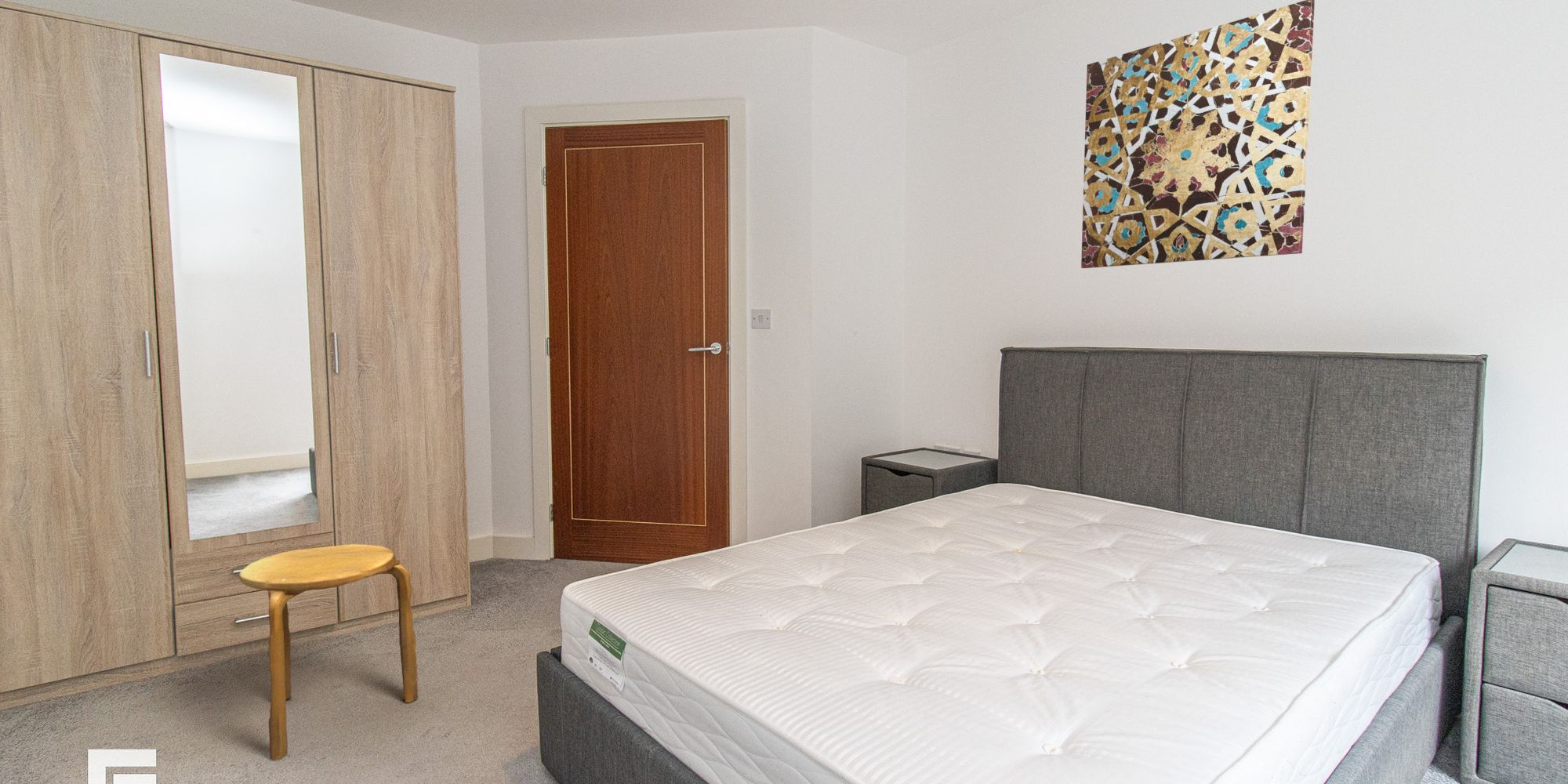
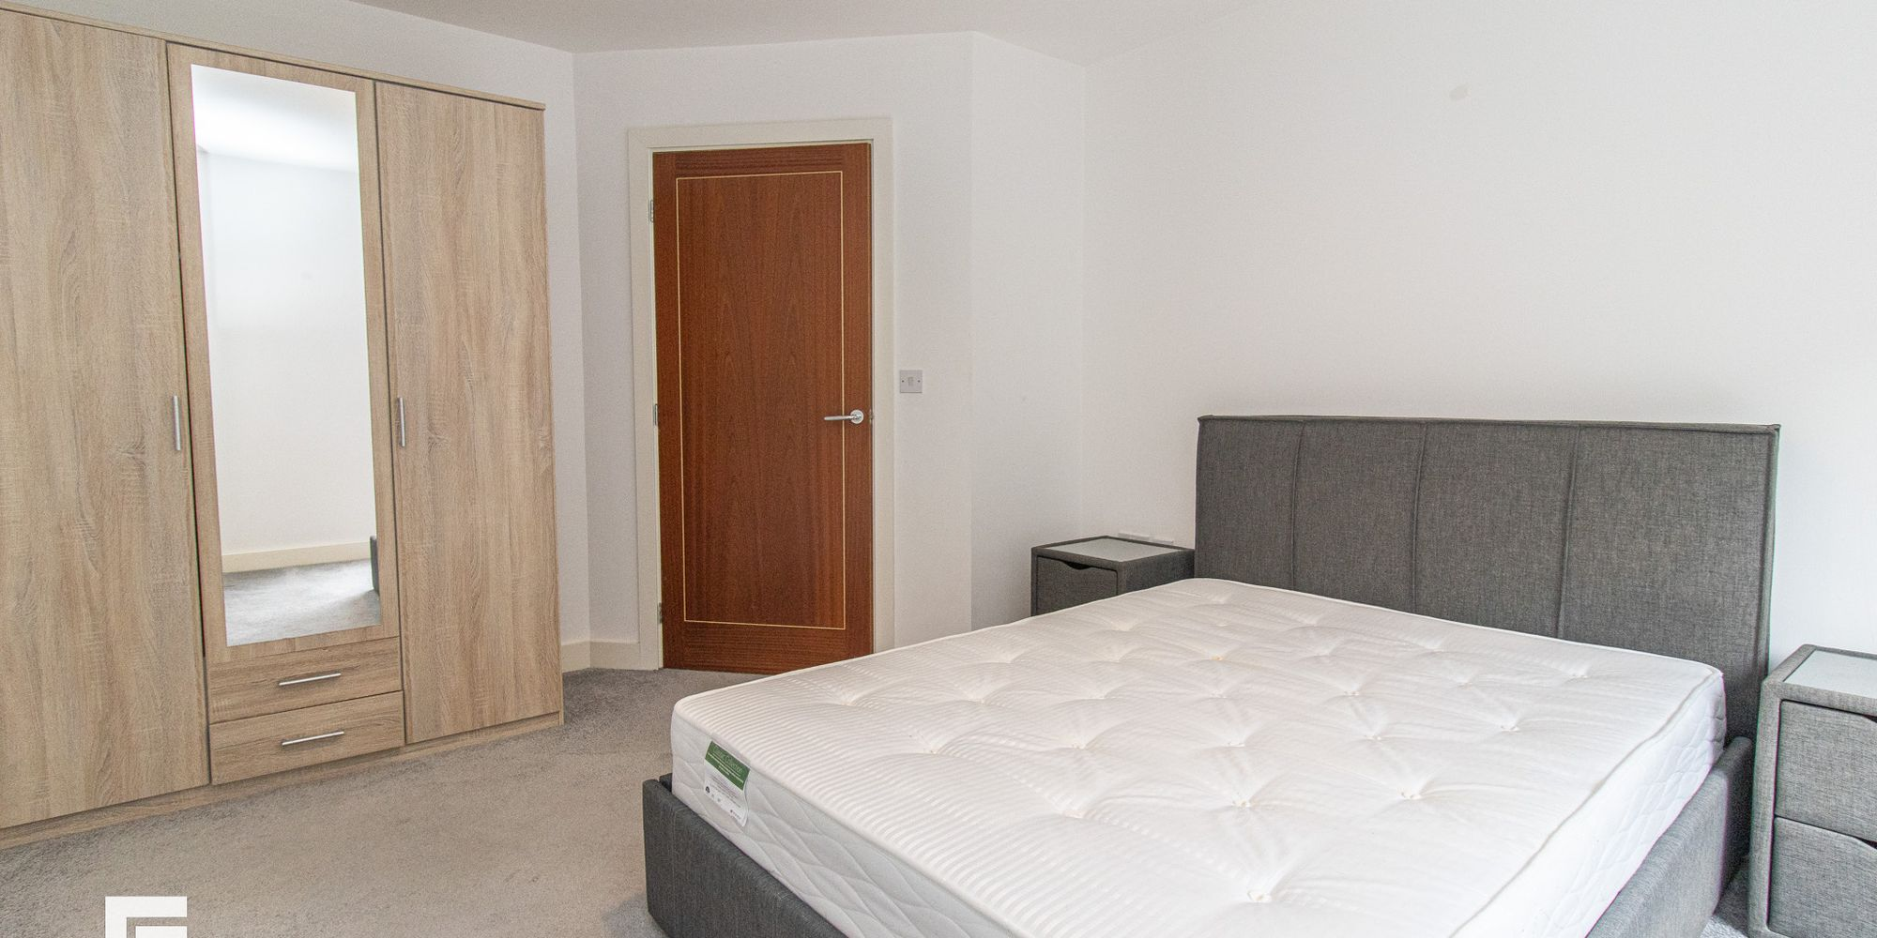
- wall art [1080,0,1316,269]
- stool [238,543,419,760]
